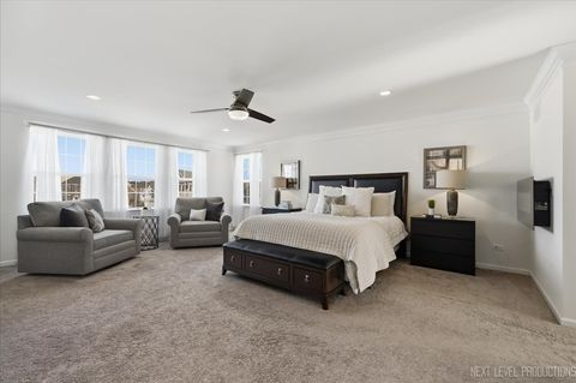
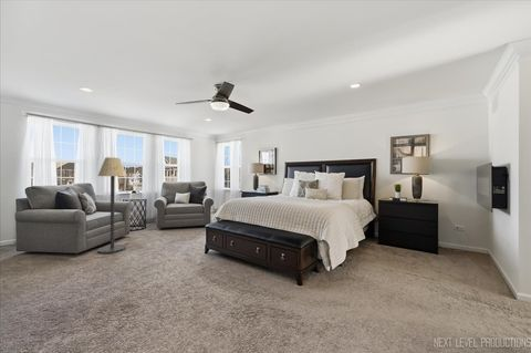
+ floor lamp [96,156,127,255]
